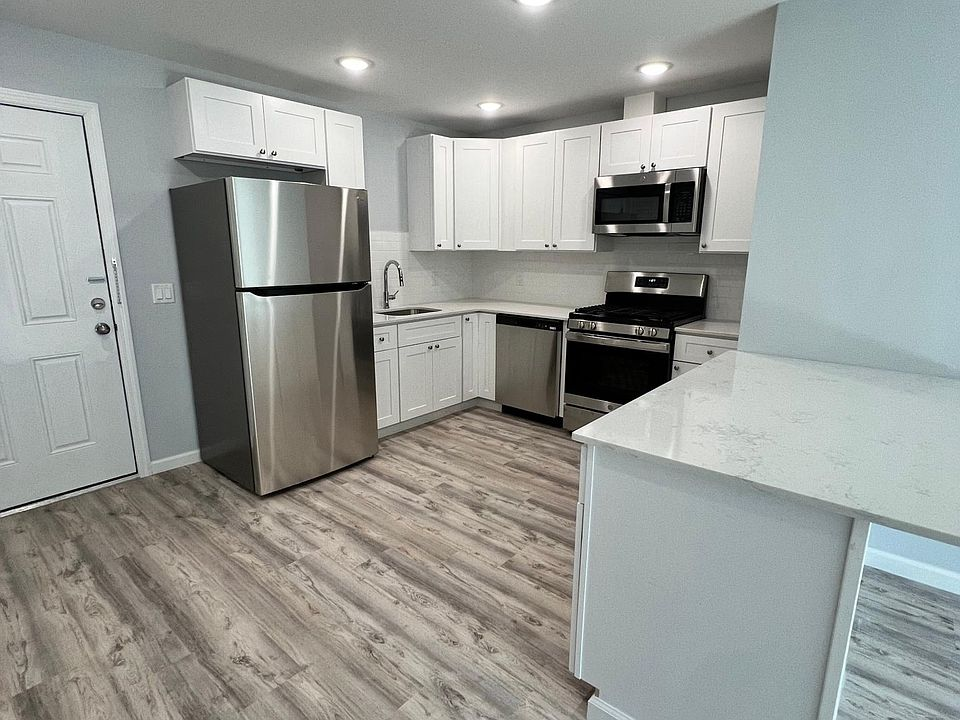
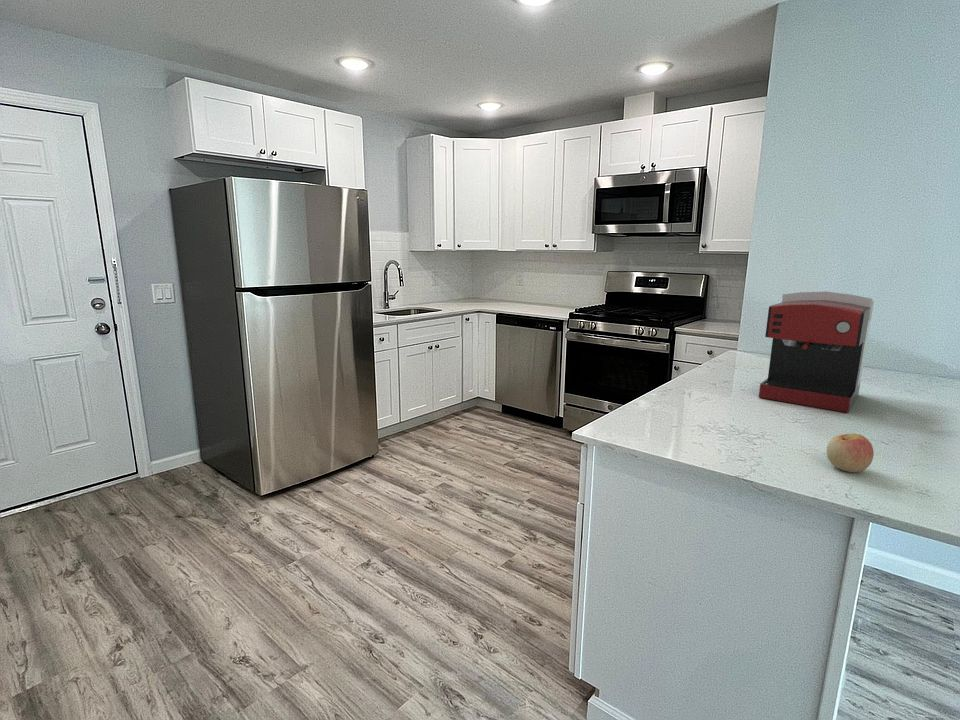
+ coffee maker [758,291,875,413]
+ apple [826,432,875,473]
